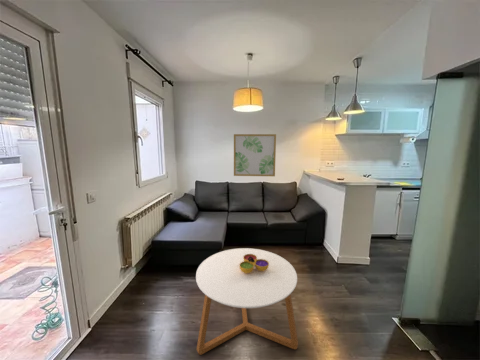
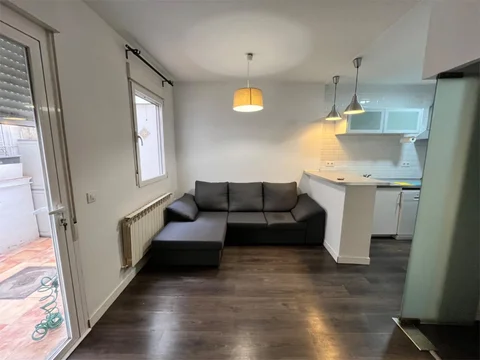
- wall art [233,133,277,177]
- coffee table [195,247,299,356]
- decorative bowl [239,254,269,273]
